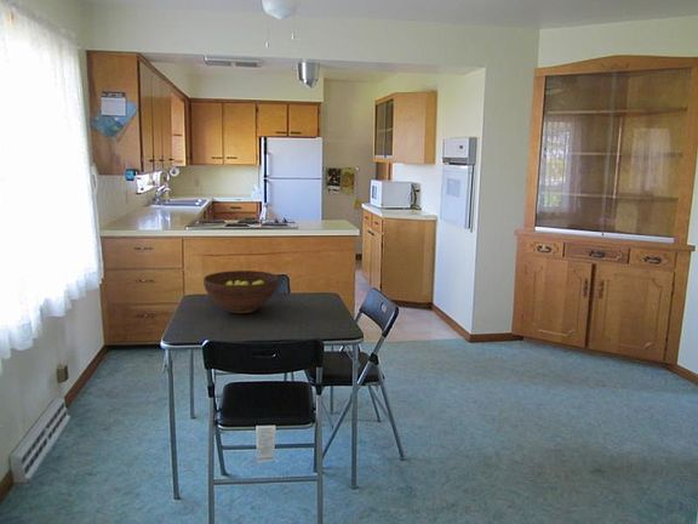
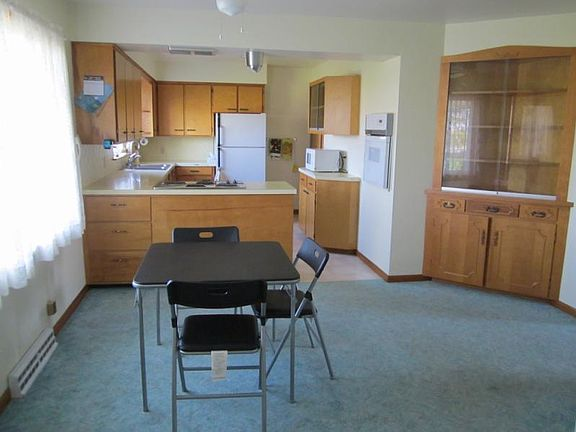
- fruit bowl [202,269,280,314]
